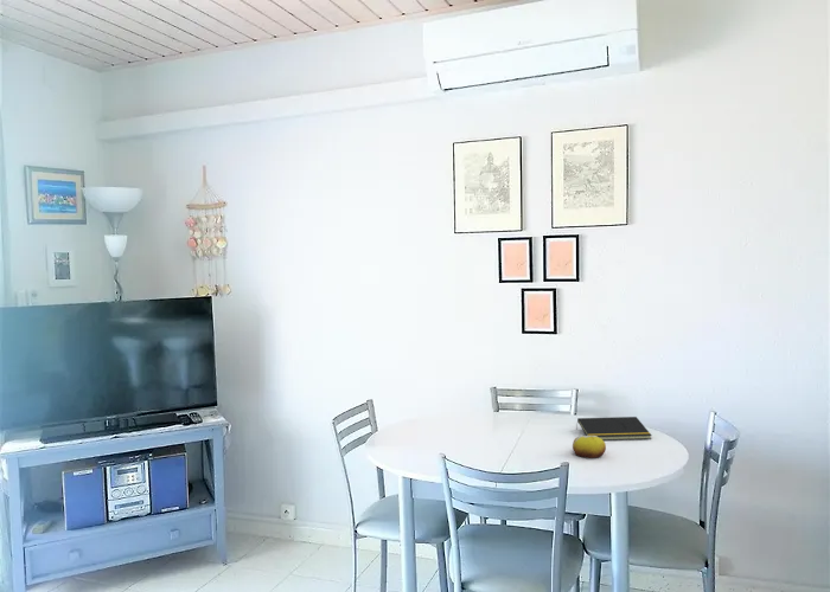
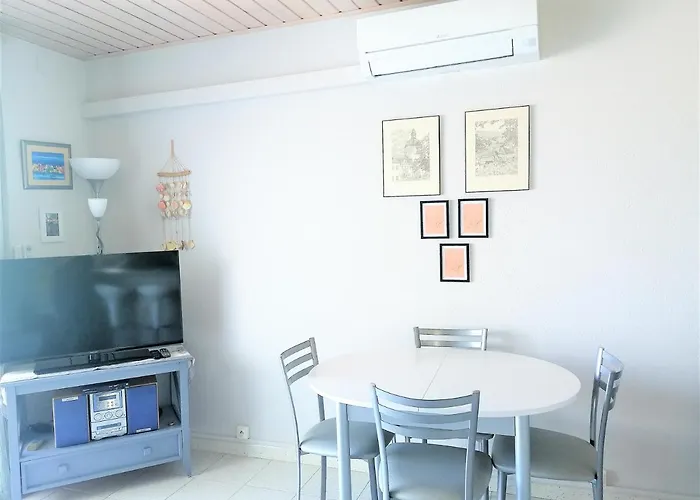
- fruit [572,435,607,459]
- notepad [575,416,653,442]
